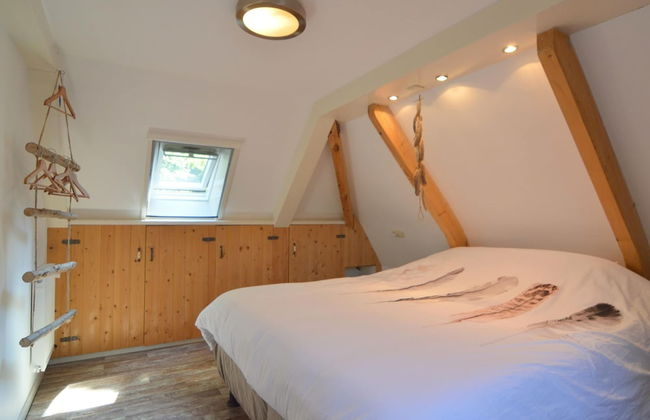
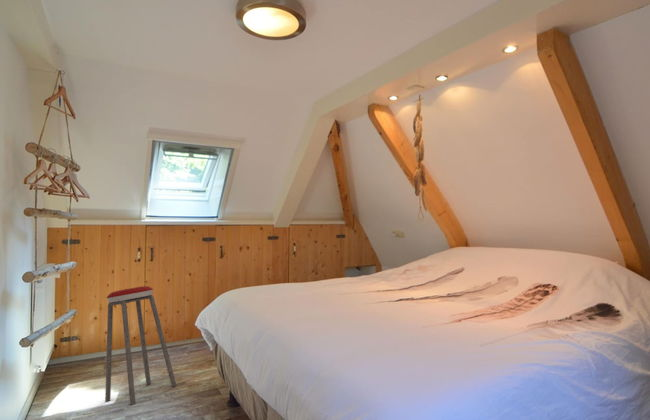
+ music stool [104,285,177,406]
